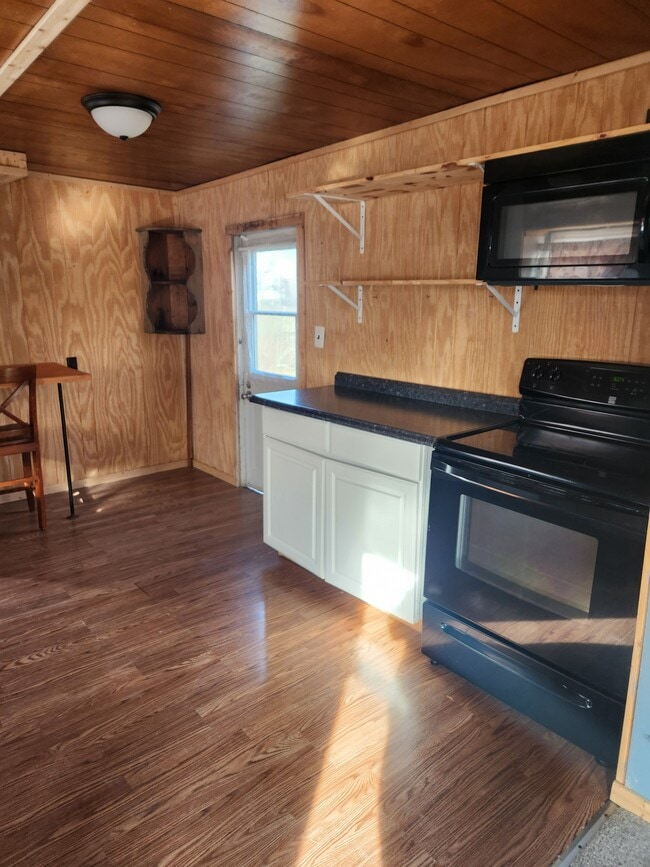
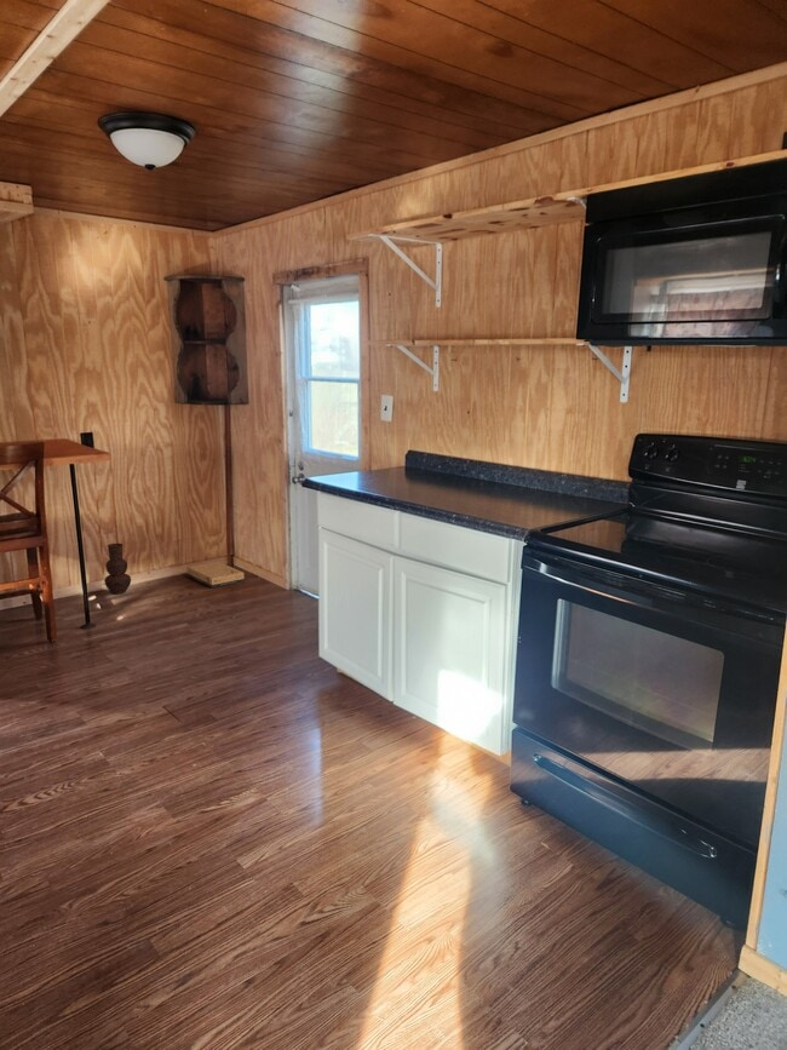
+ cardboard box [186,561,246,589]
+ vase [103,543,132,596]
